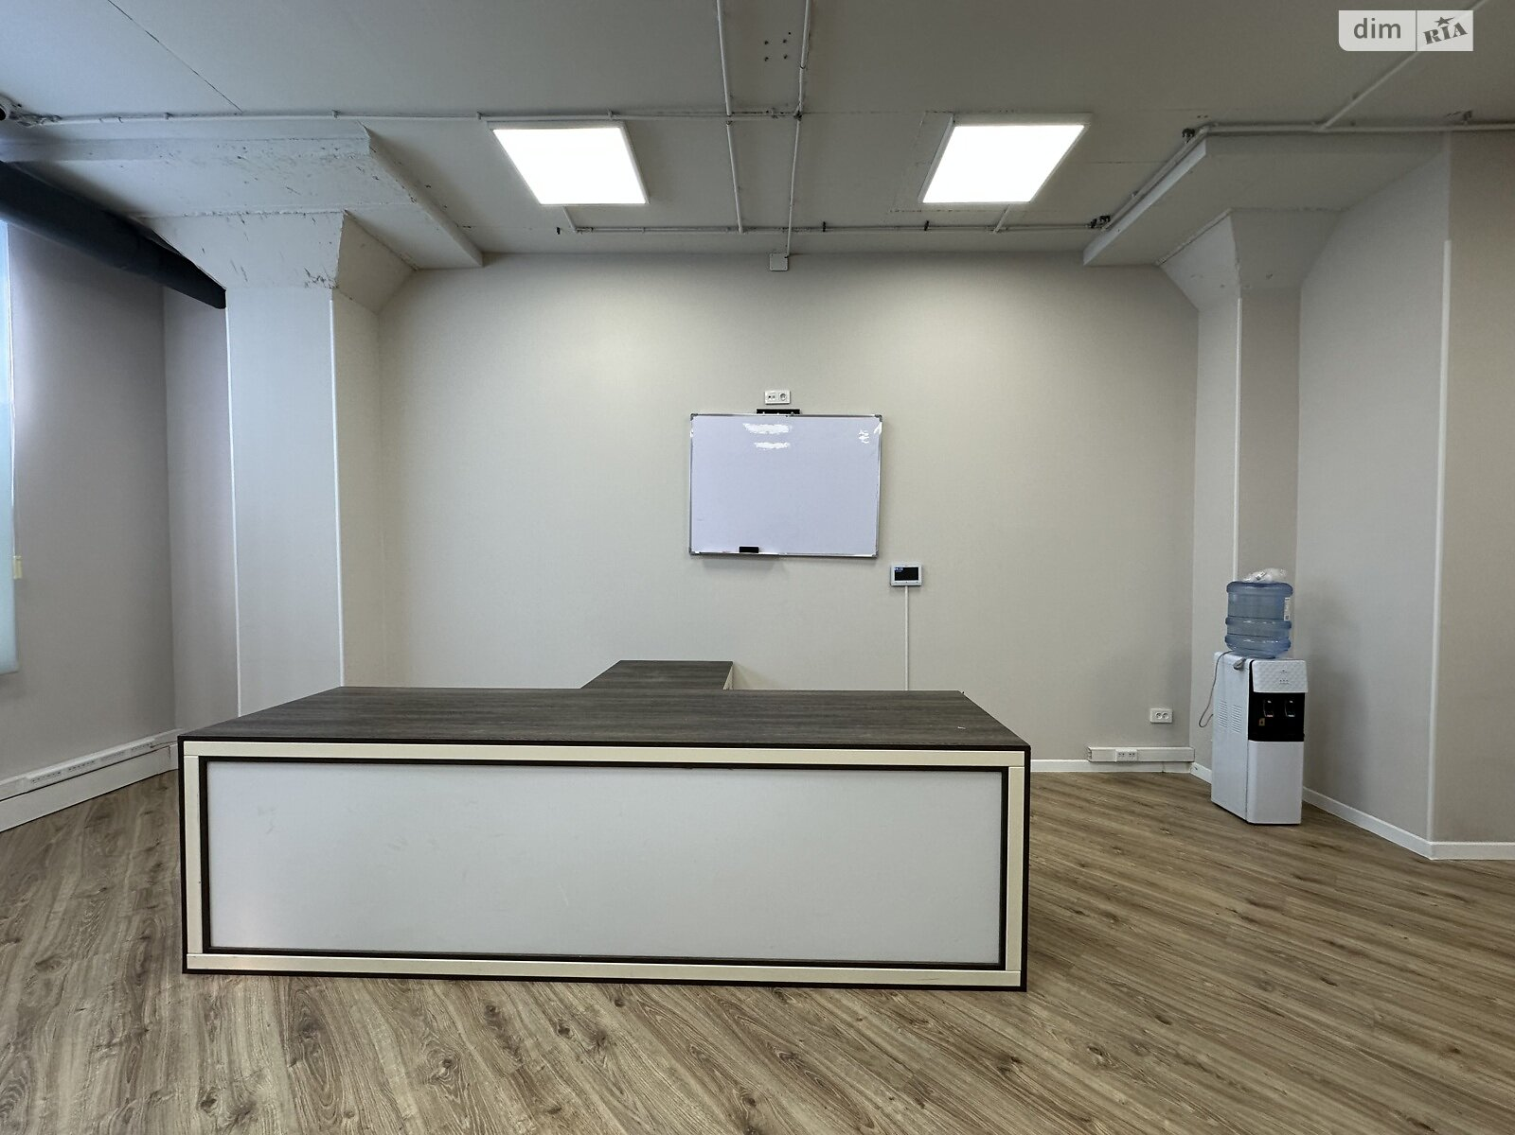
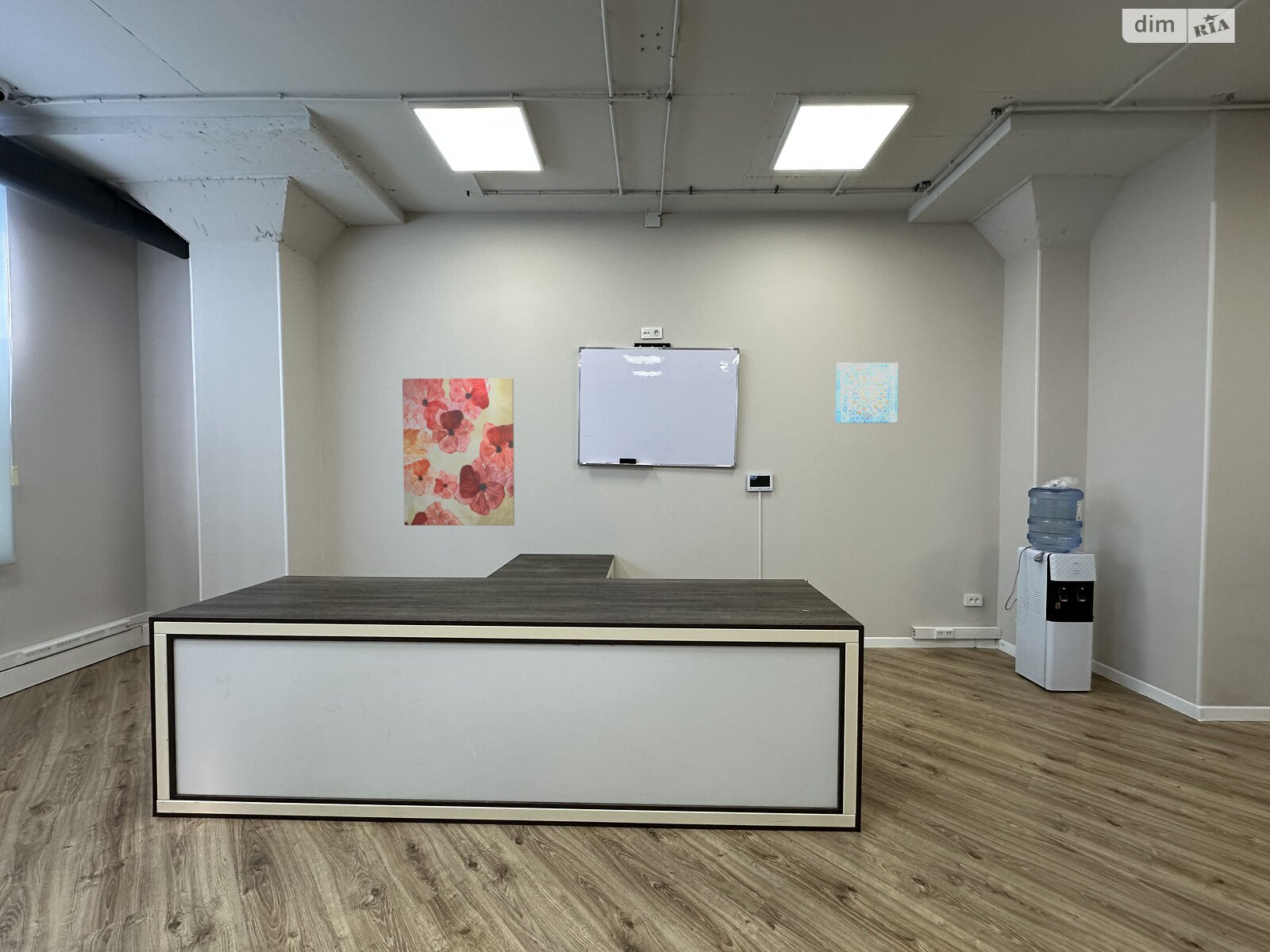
+ wall art [835,362,899,424]
+ wall art [402,378,515,526]
